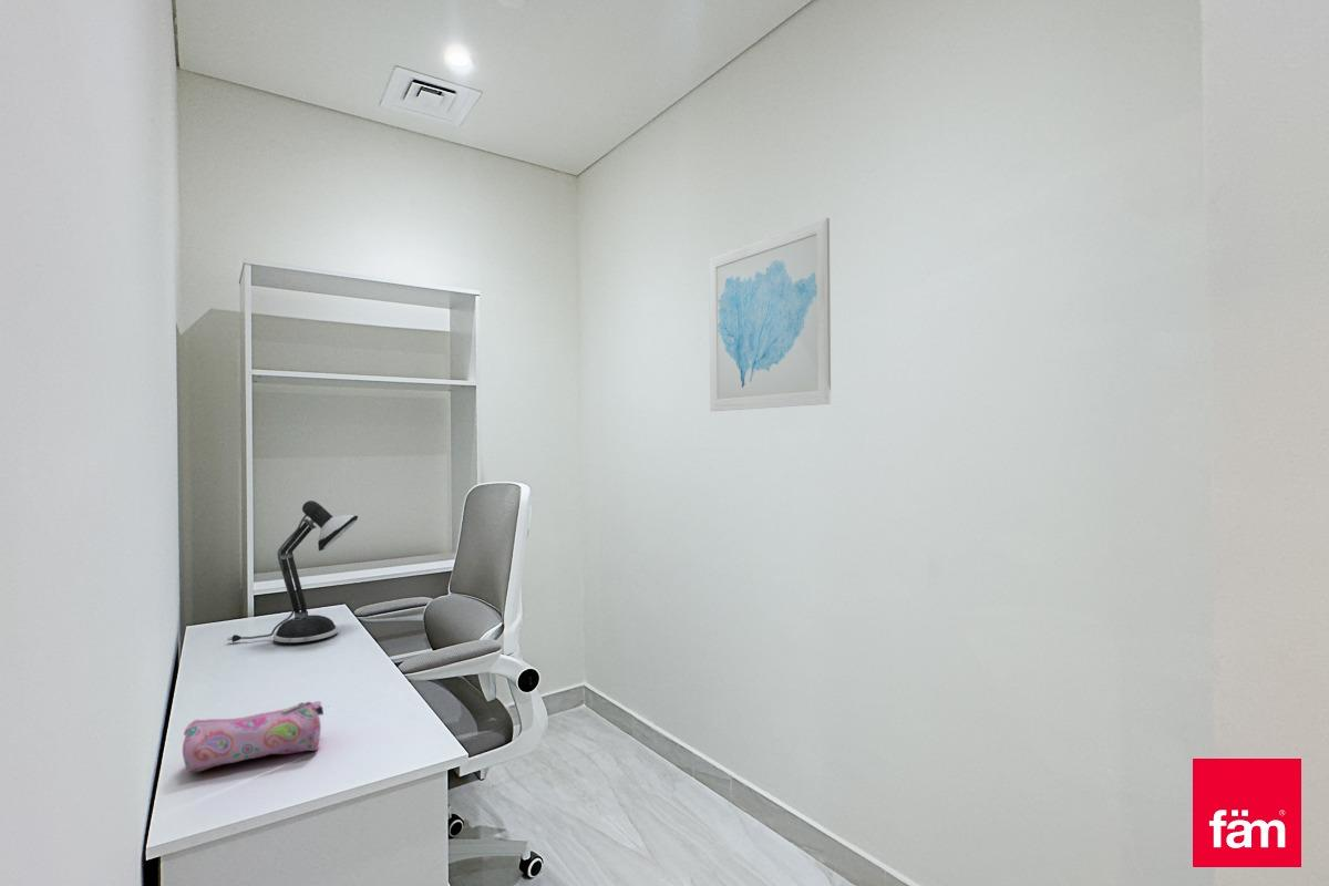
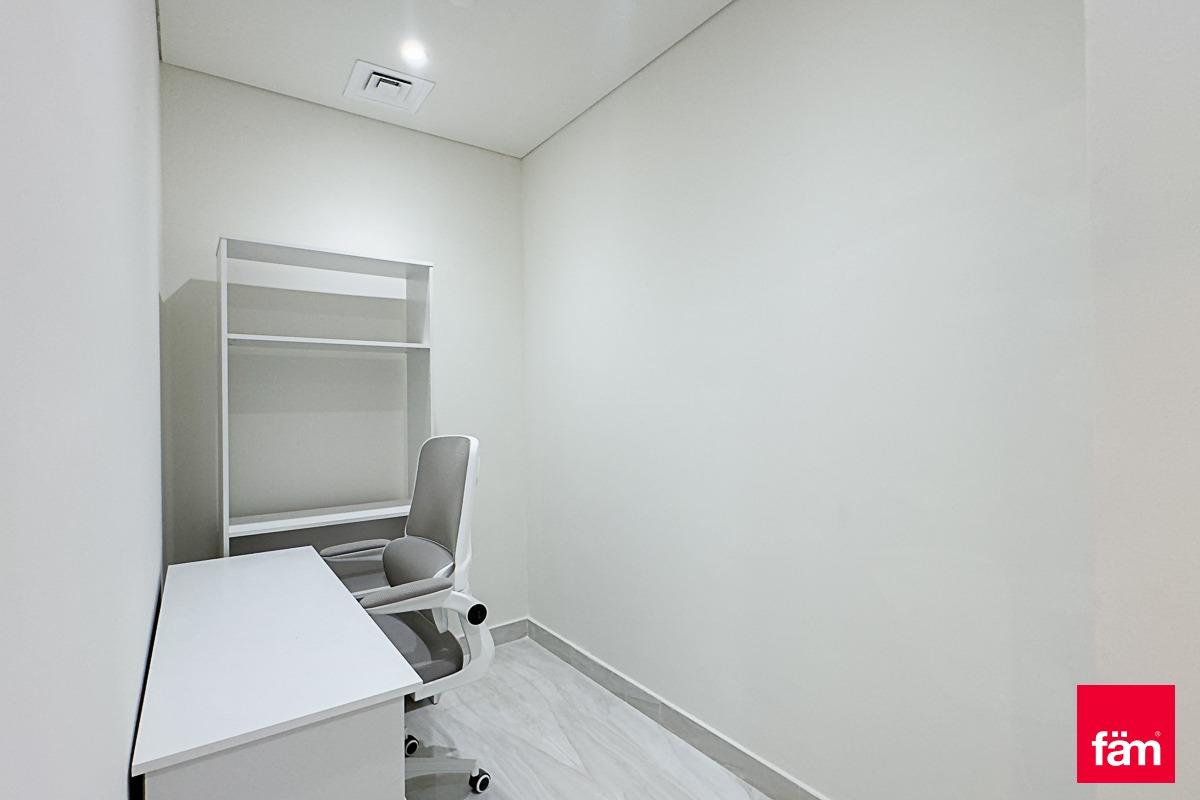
- pencil case [182,700,324,773]
- desk lamp [226,499,359,643]
- wall art [708,217,832,412]
